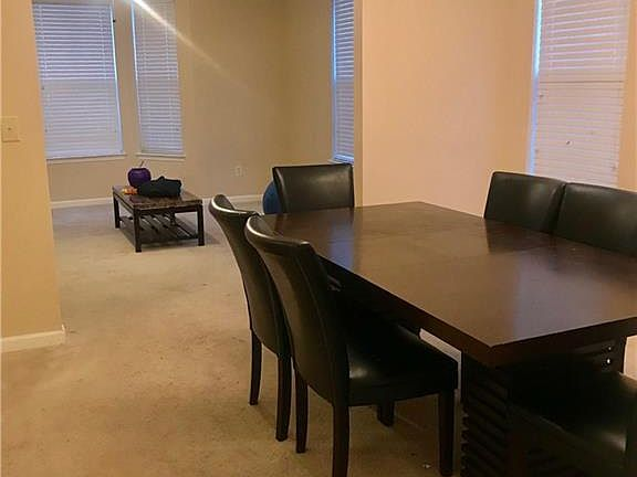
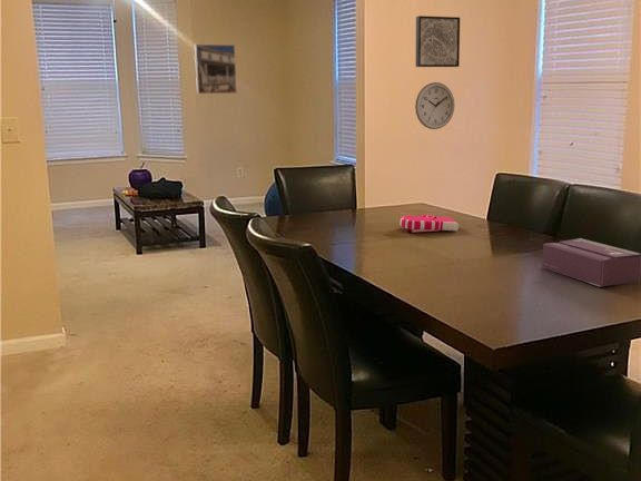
+ tissue box [541,237,641,288]
+ wall clock [414,81,455,130]
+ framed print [194,43,238,95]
+ wall art [415,14,461,68]
+ book [400,214,460,234]
